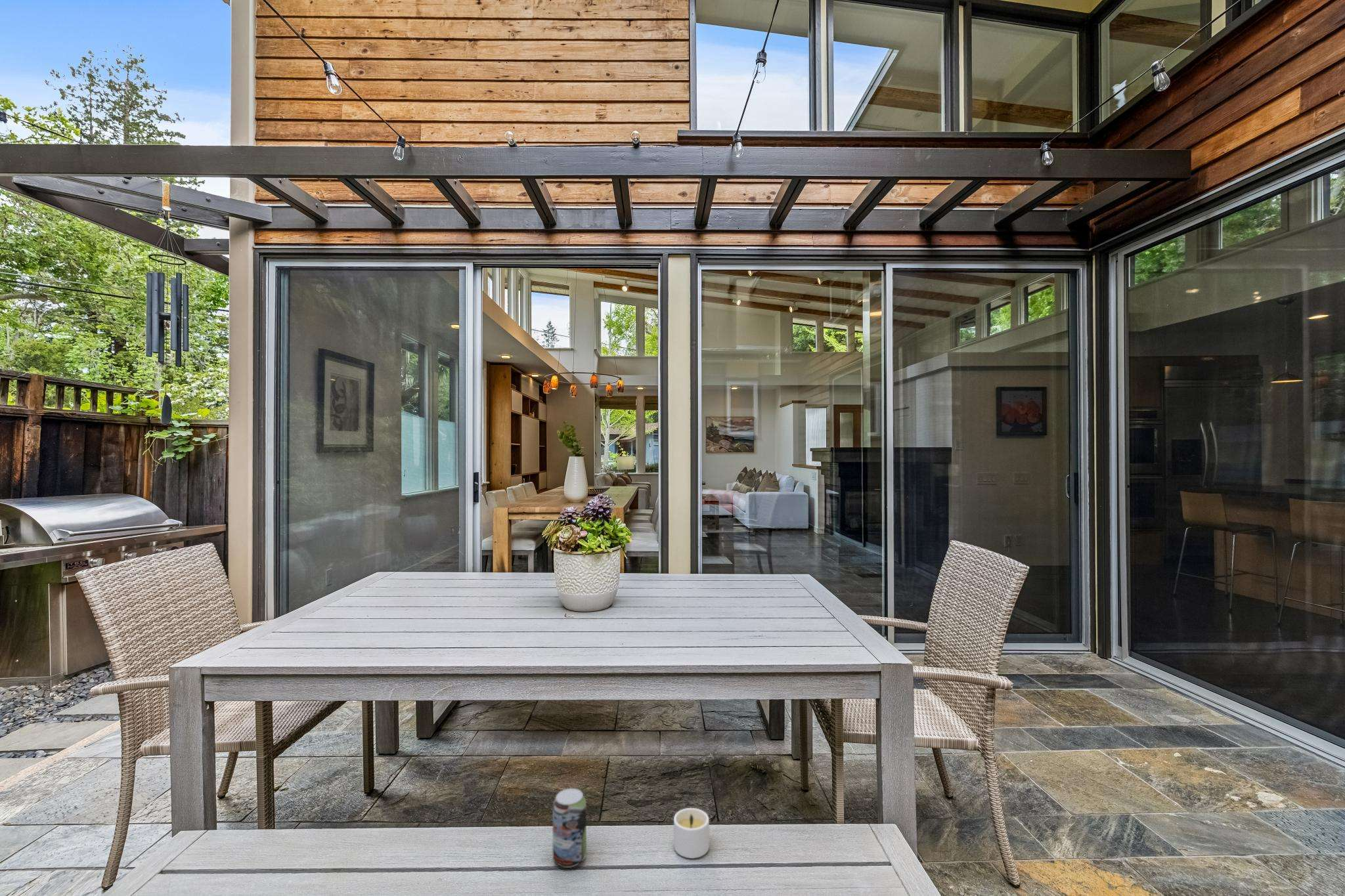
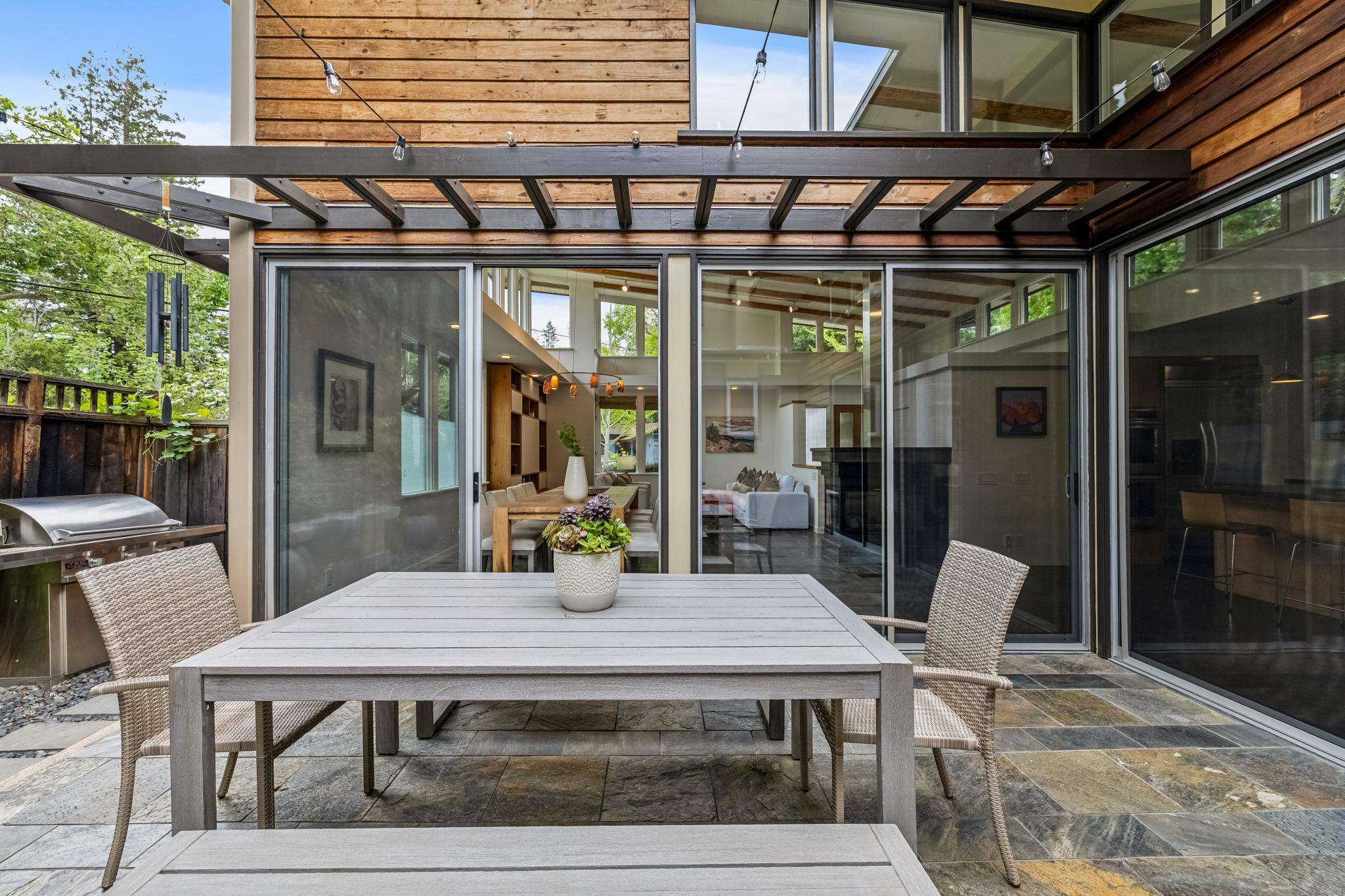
- beverage can [552,788,587,868]
- candle [673,807,710,859]
